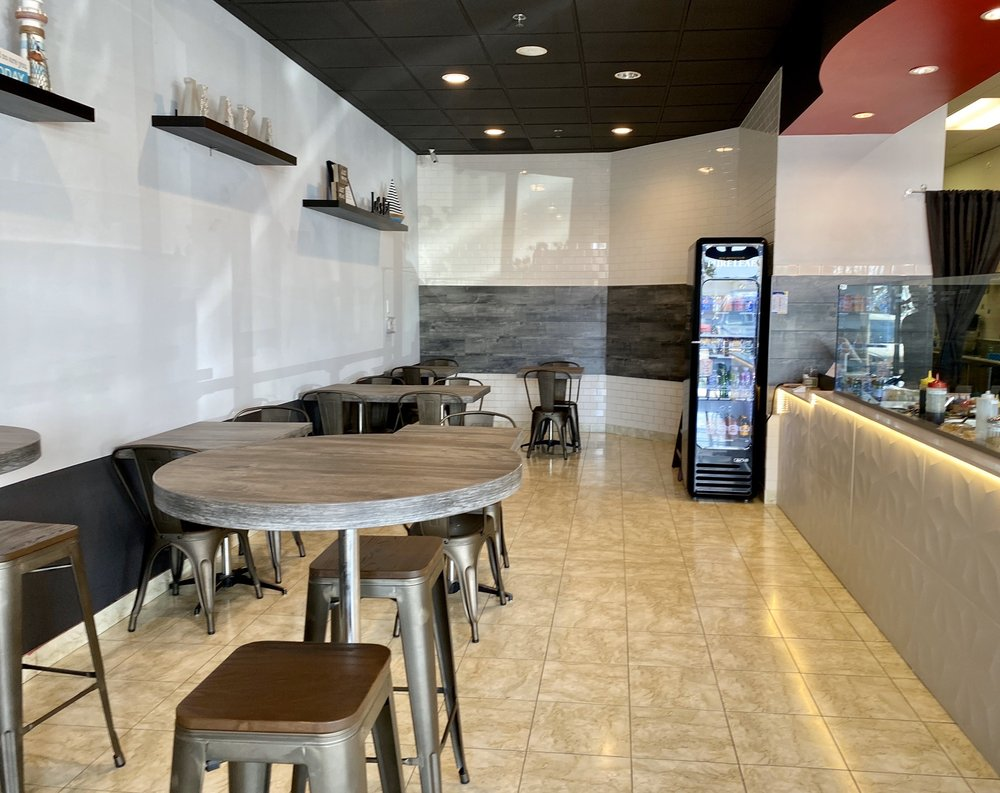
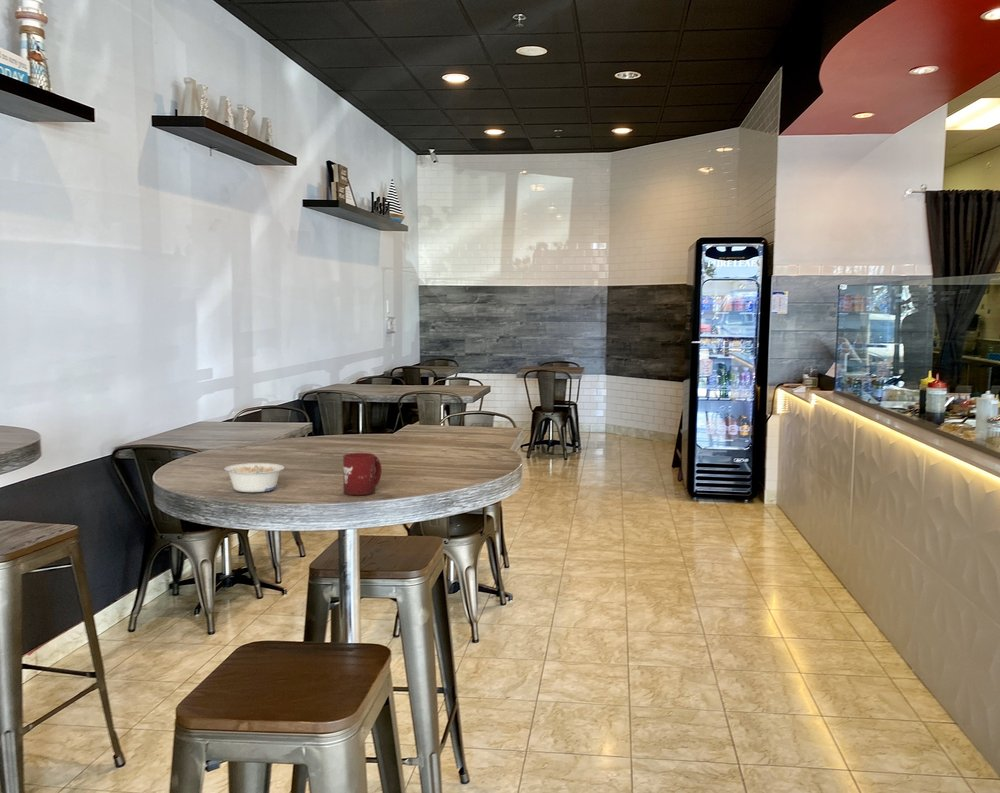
+ cup [342,452,383,496]
+ legume [223,462,285,493]
